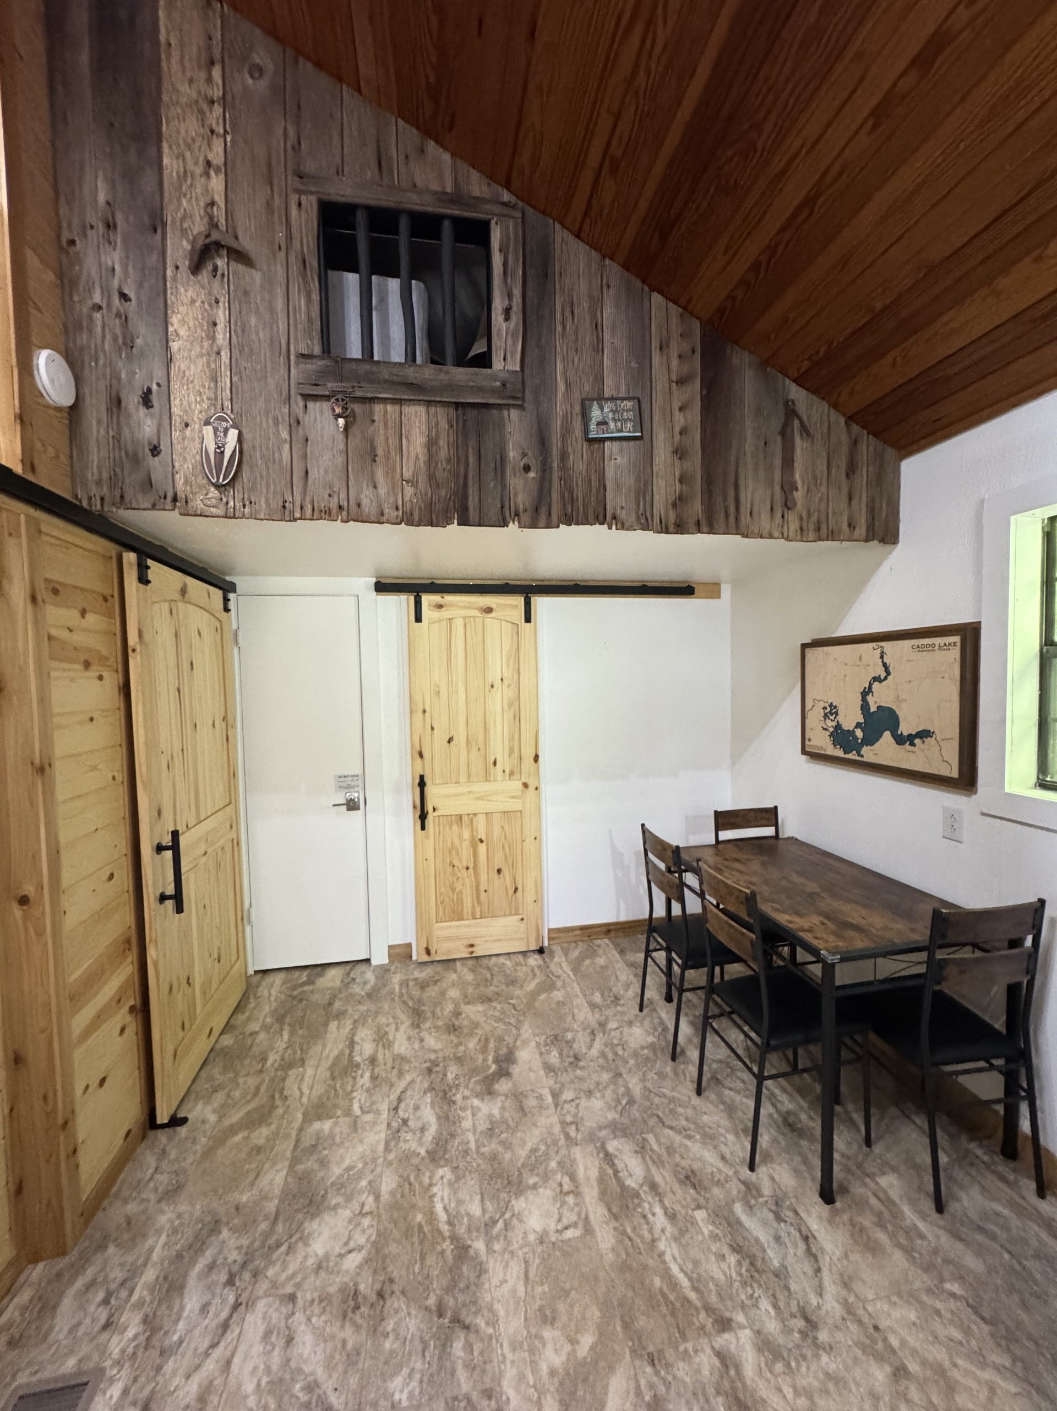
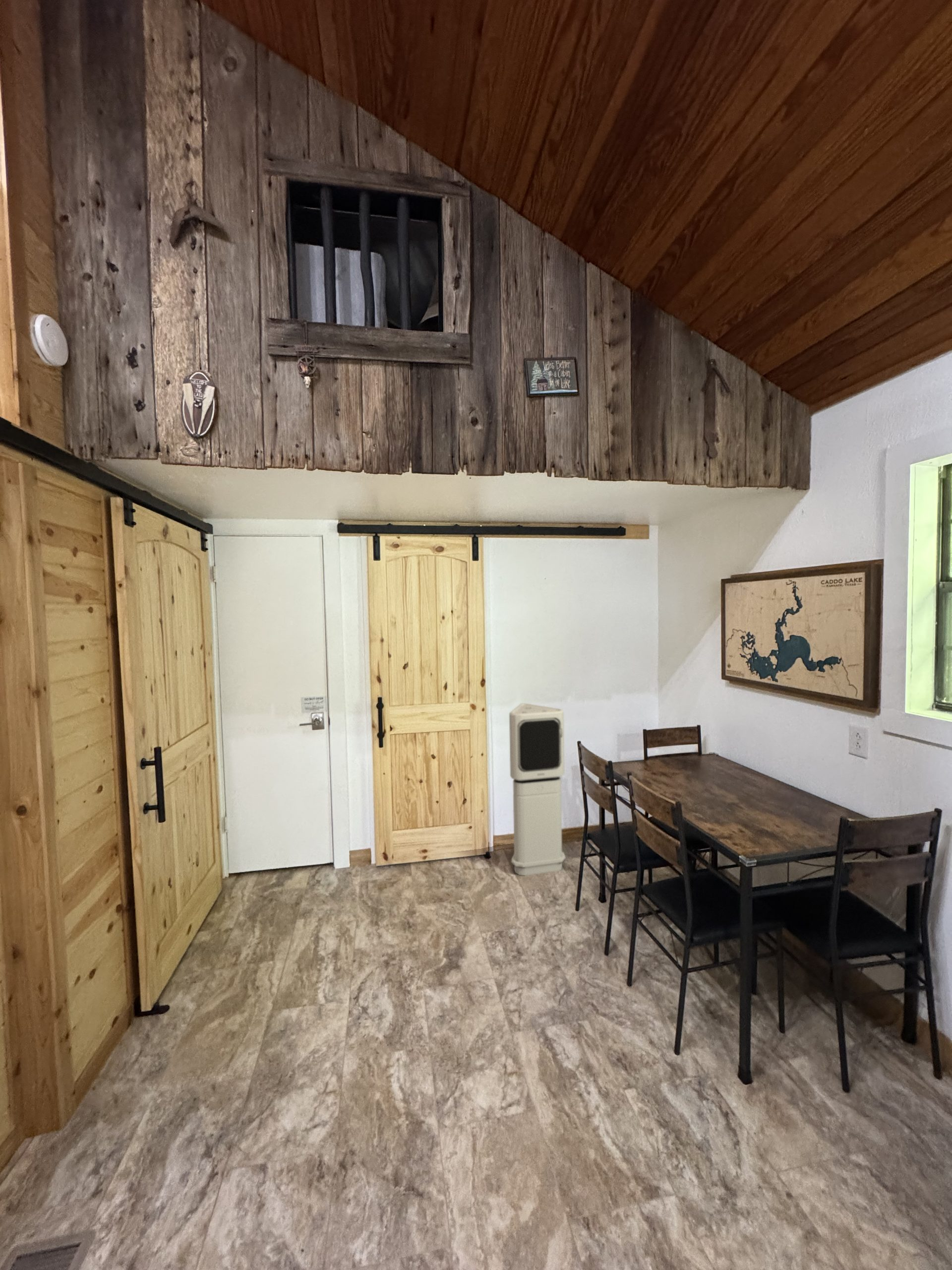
+ air purifier [509,702,566,877]
